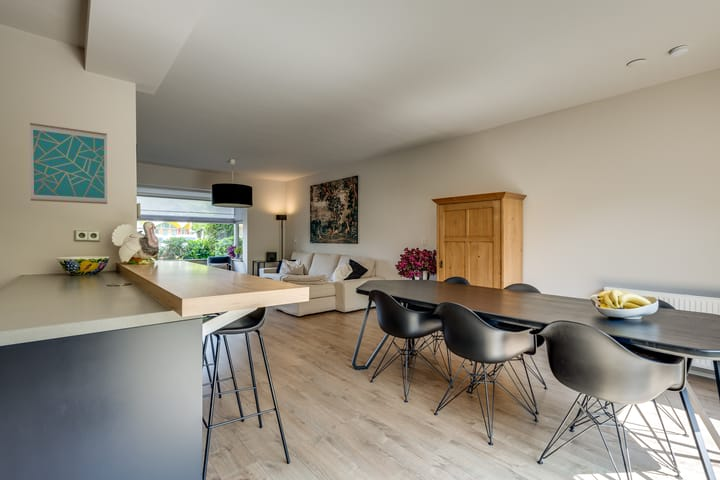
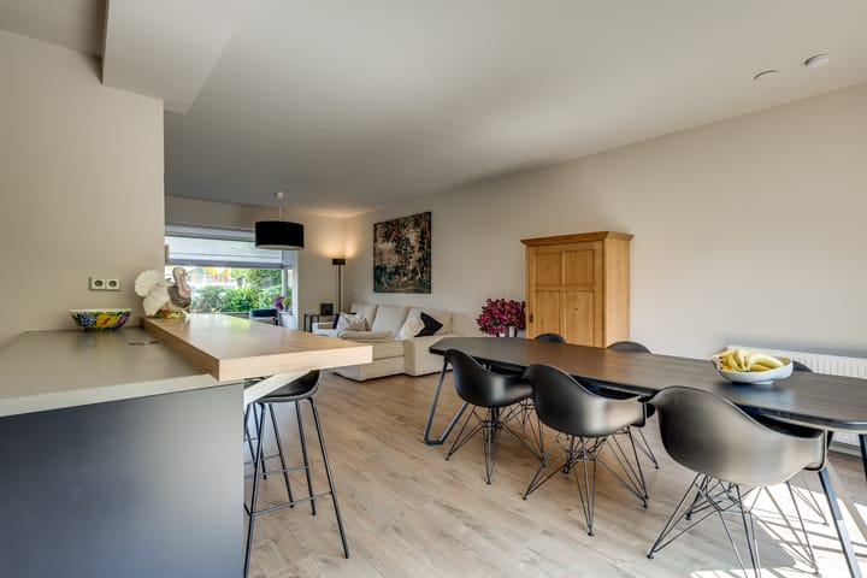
- wall art [29,122,108,205]
